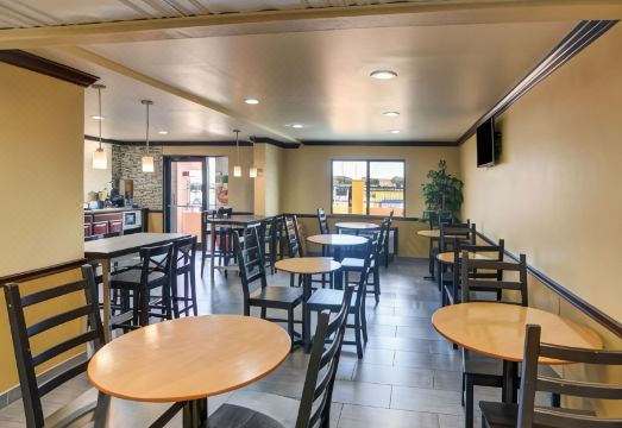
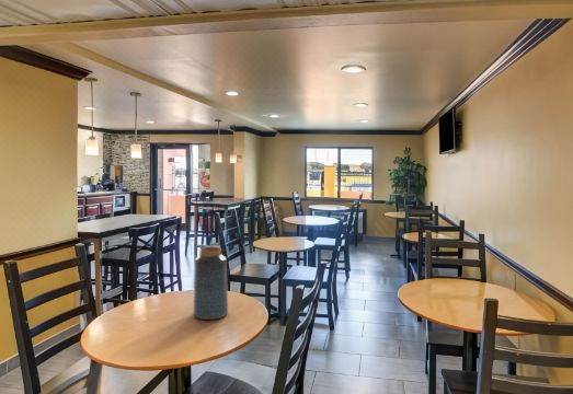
+ vase [192,246,229,321]
